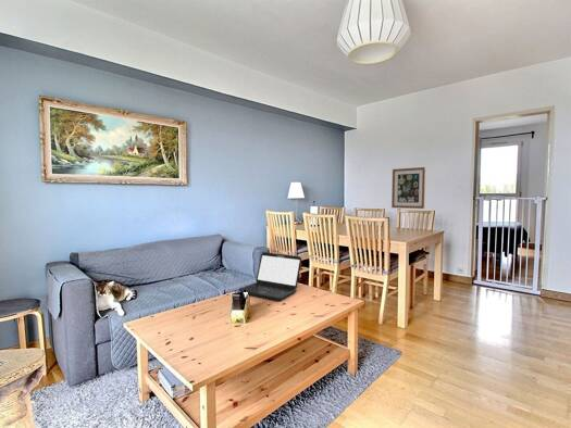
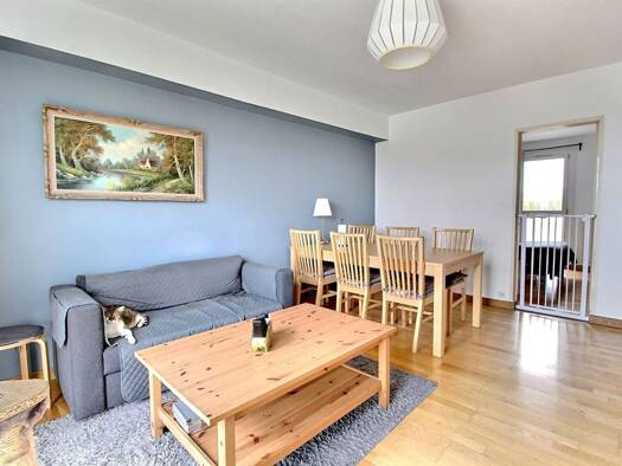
- laptop [237,251,302,302]
- wall art [390,166,426,210]
